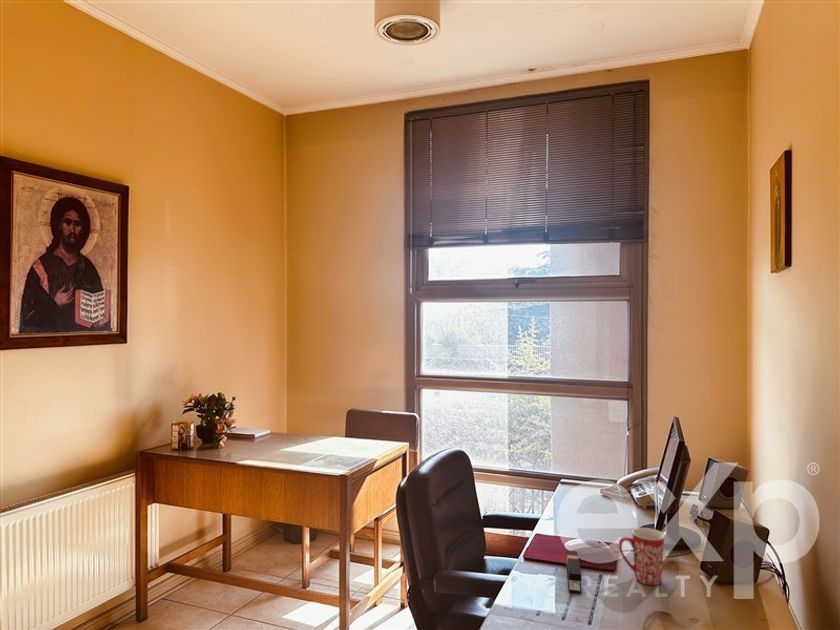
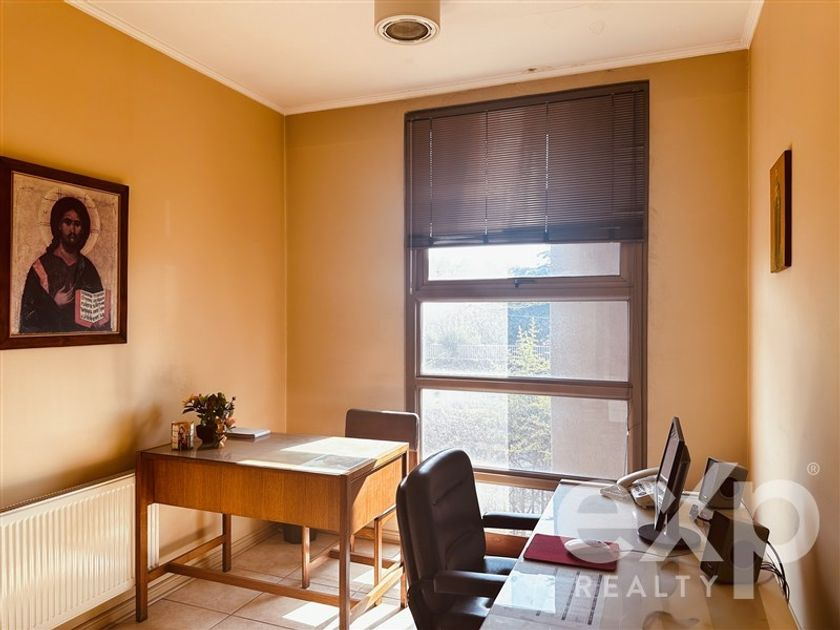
- mug [618,527,666,586]
- stapler [565,550,583,594]
